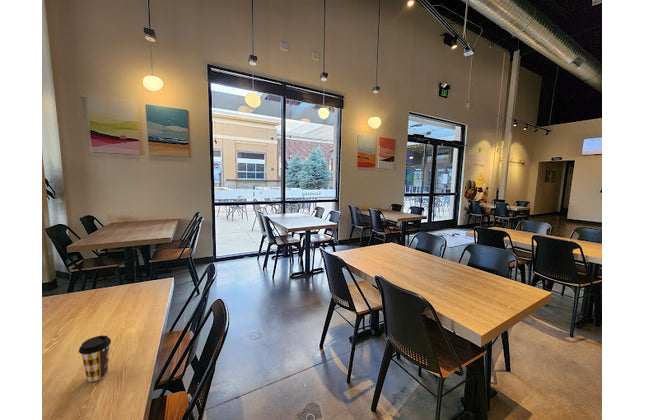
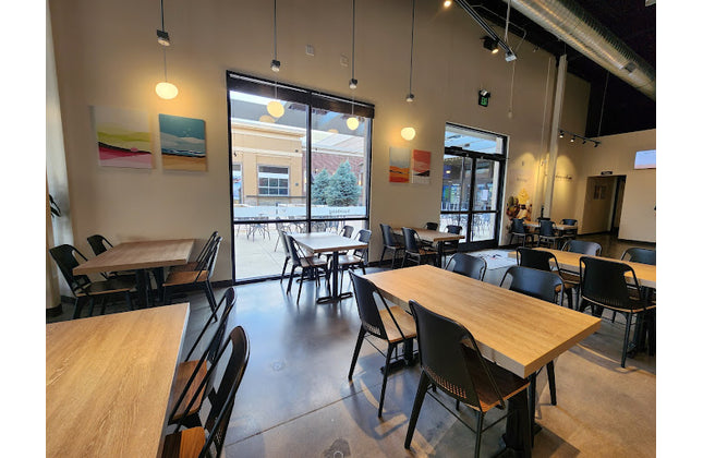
- coffee cup [78,334,112,383]
